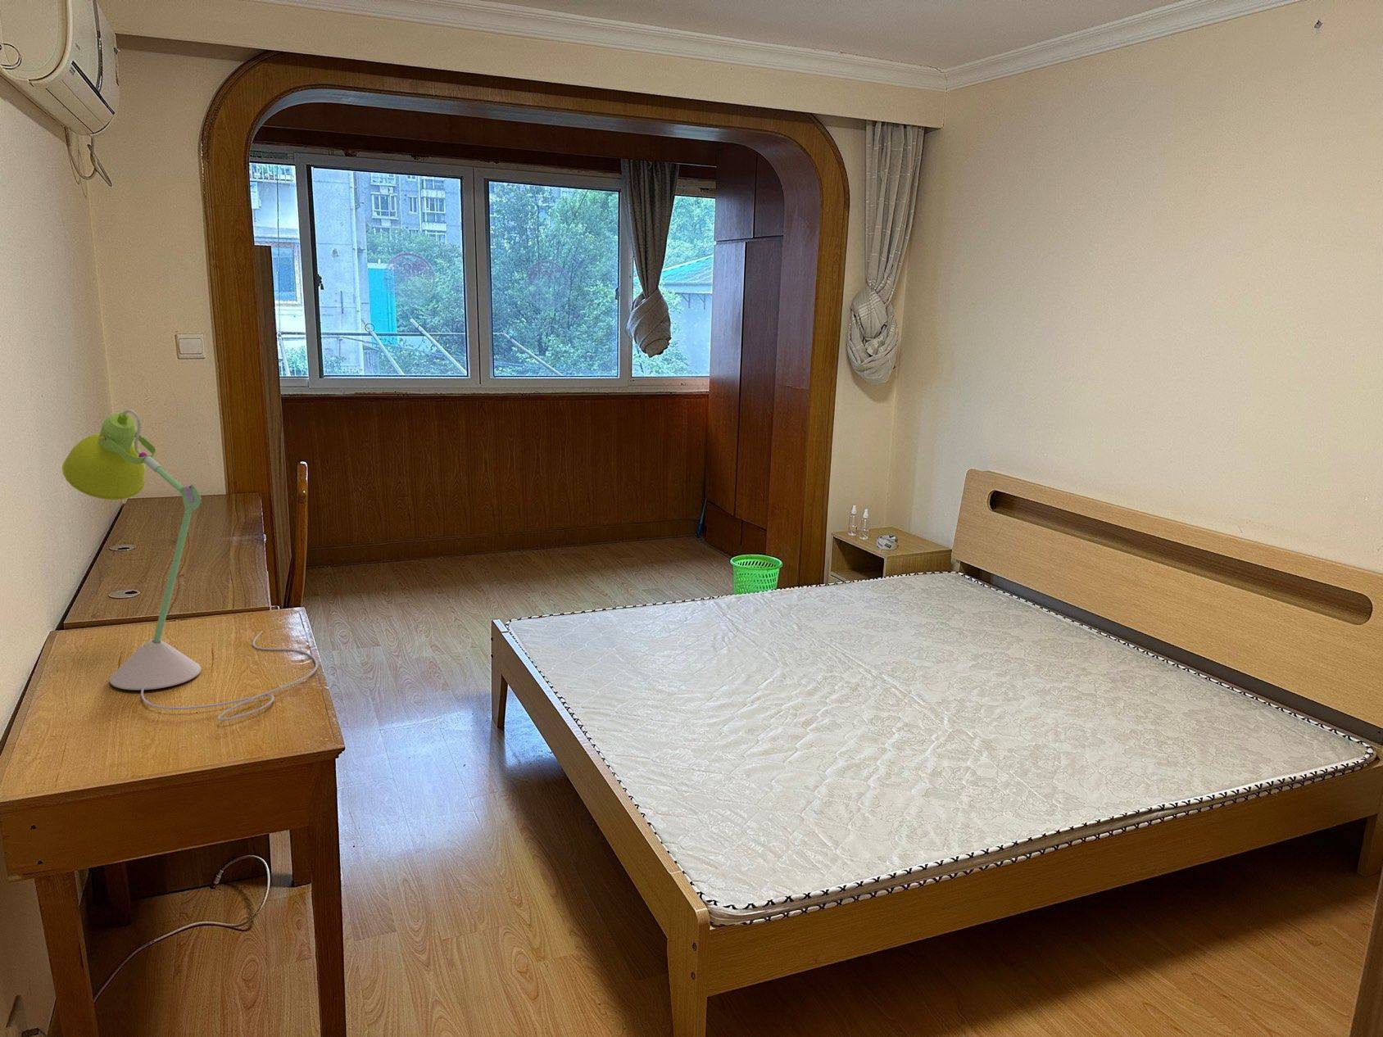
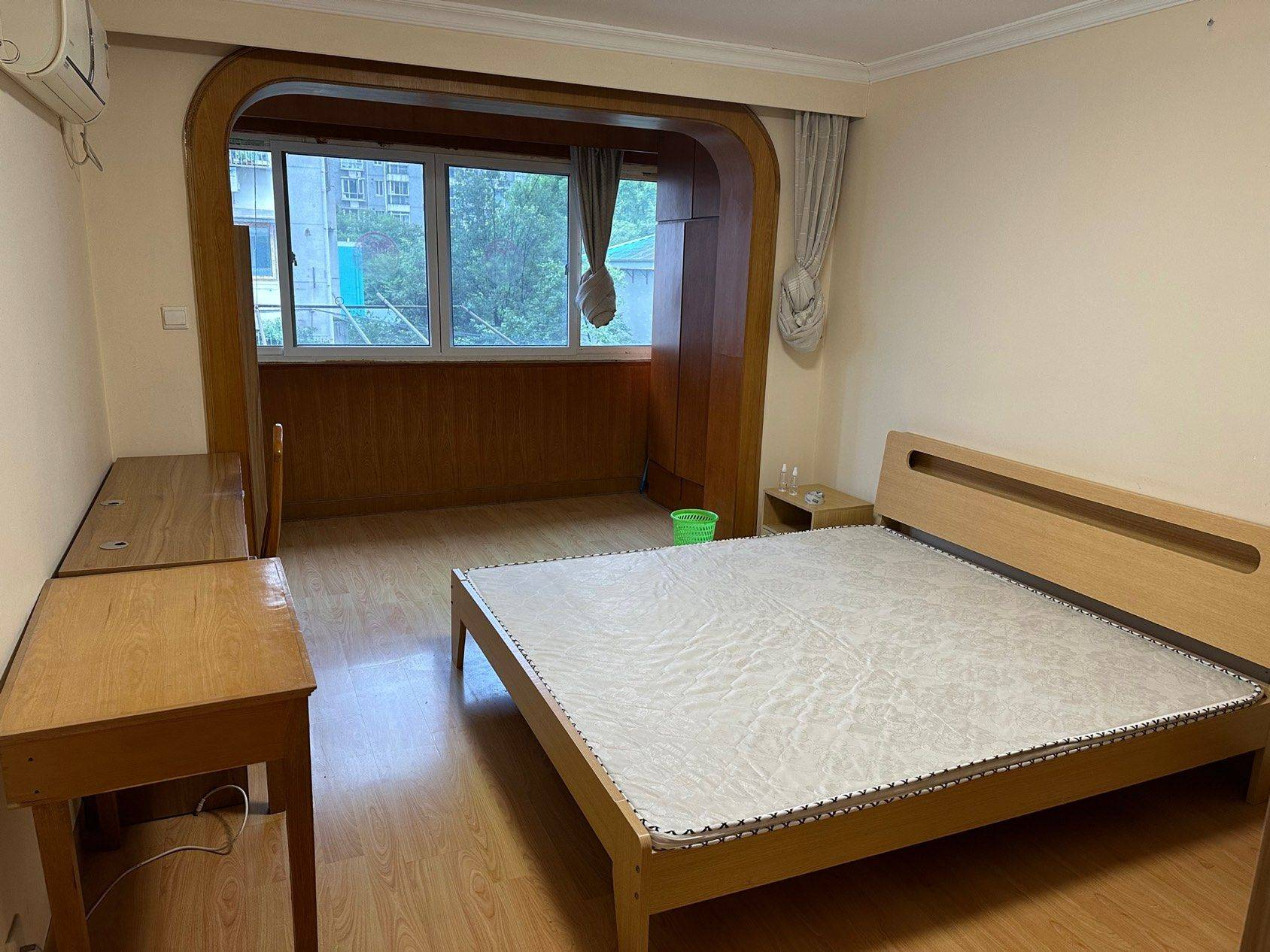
- desk lamp [61,408,319,721]
